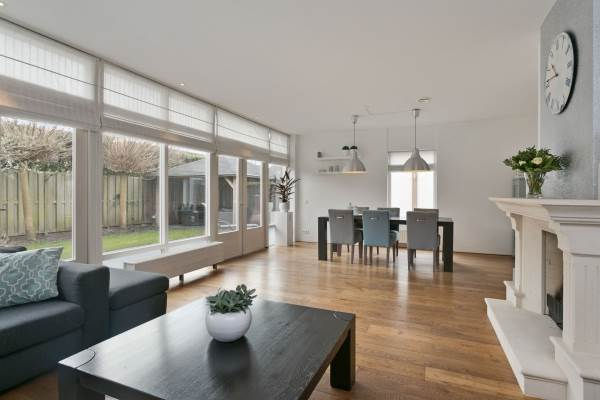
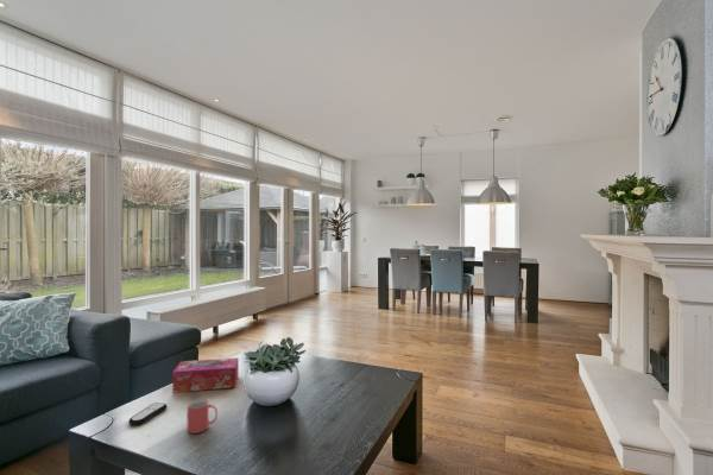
+ mug [187,399,219,435]
+ tissue box [171,356,240,394]
+ remote control [127,401,168,426]
